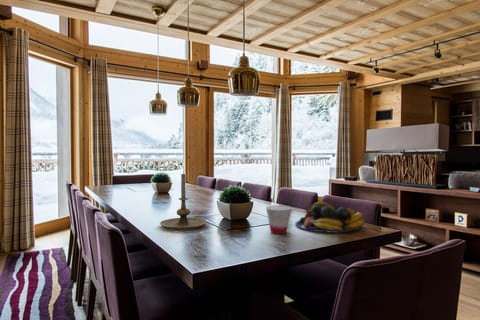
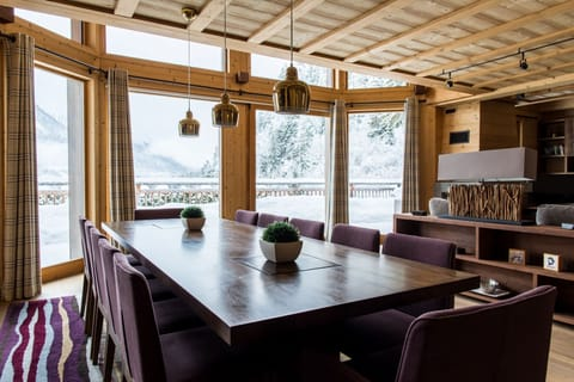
- fruit bowl [294,201,365,234]
- candle holder [159,173,207,230]
- cup [265,205,292,235]
